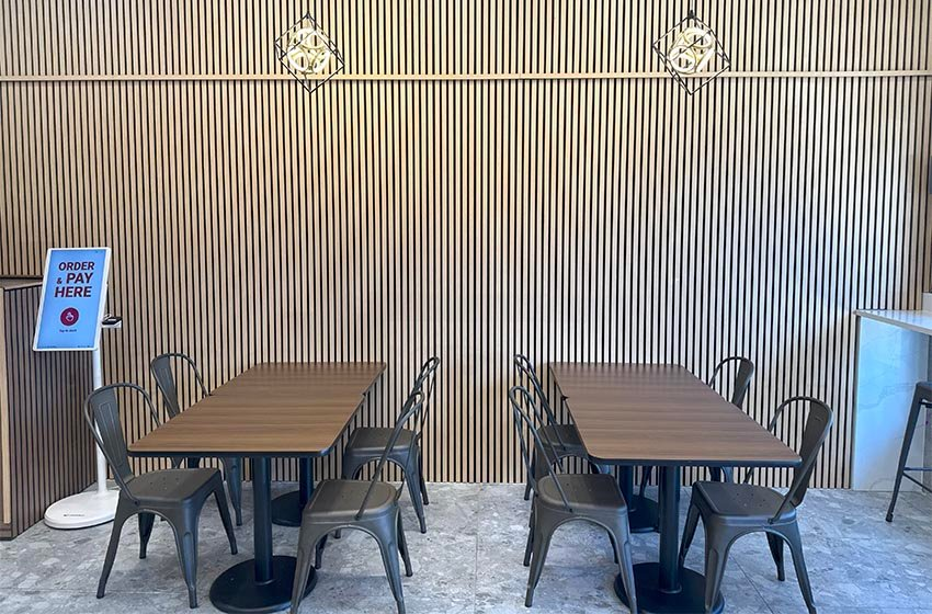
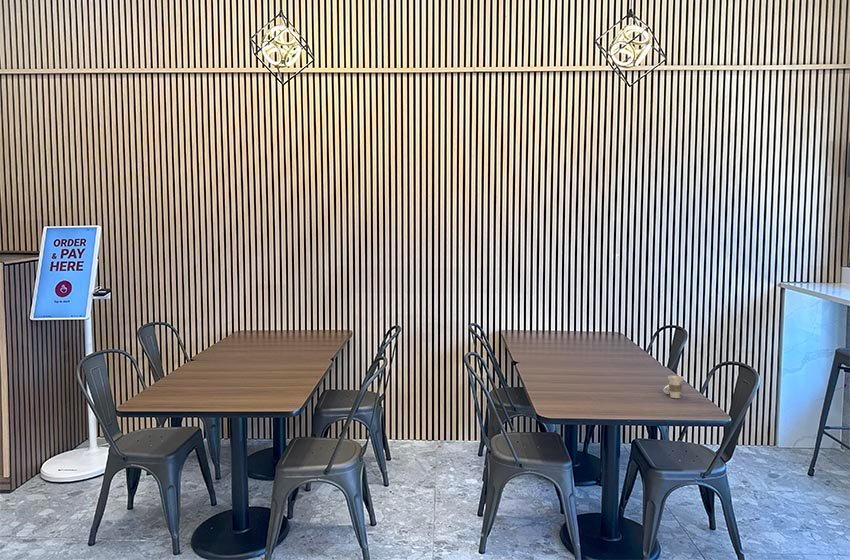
+ cup [662,375,685,399]
